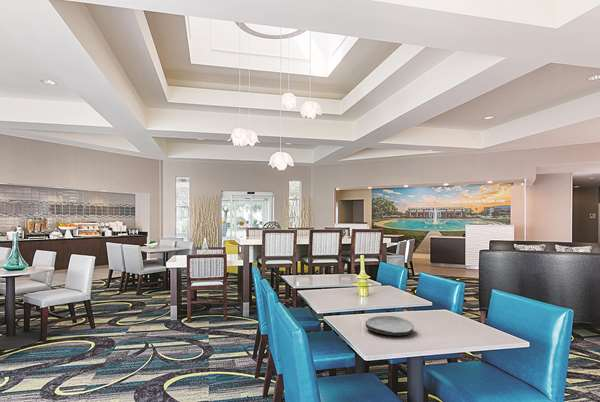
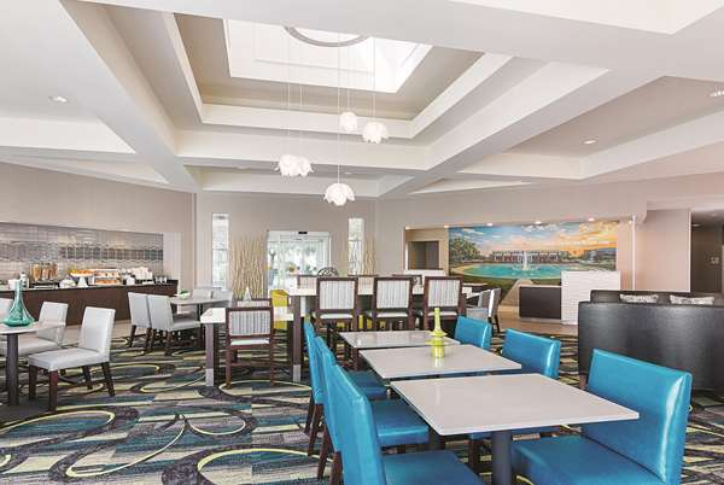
- plate [365,315,415,336]
